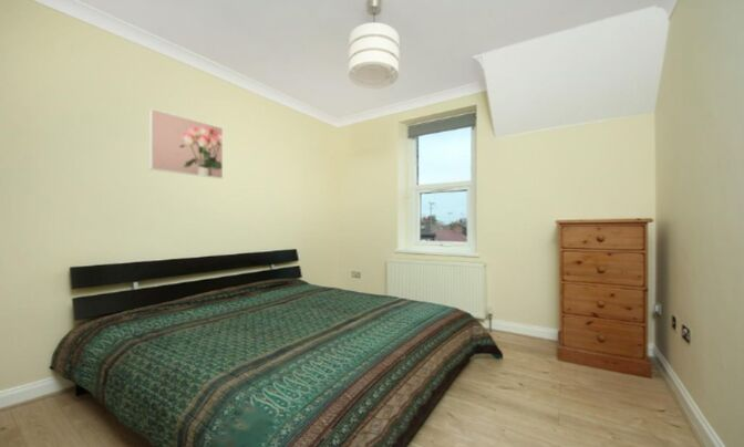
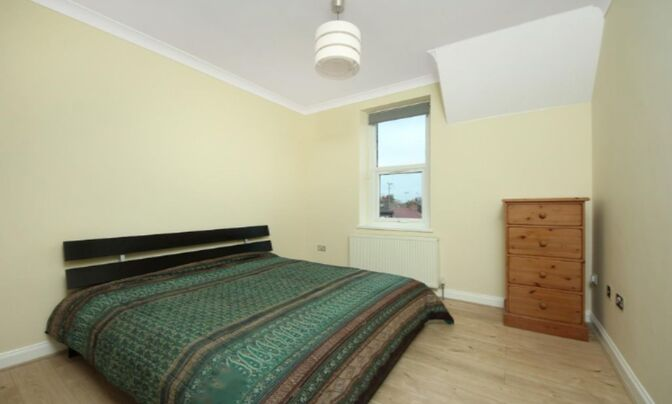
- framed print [148,107,224,179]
